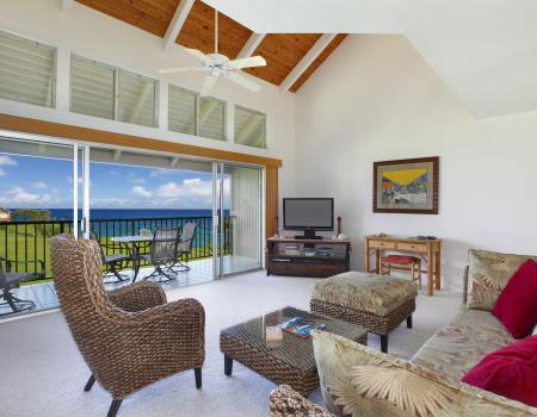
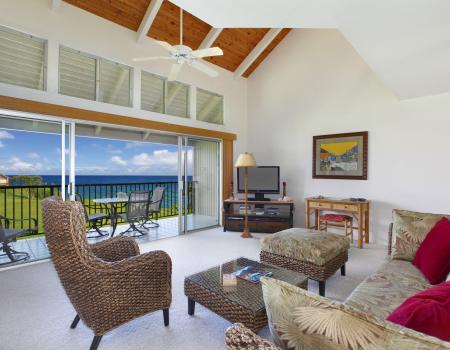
+ floor lamp [234,151,259,239]
